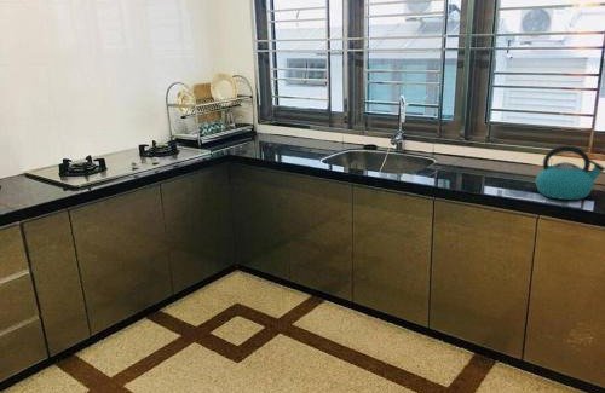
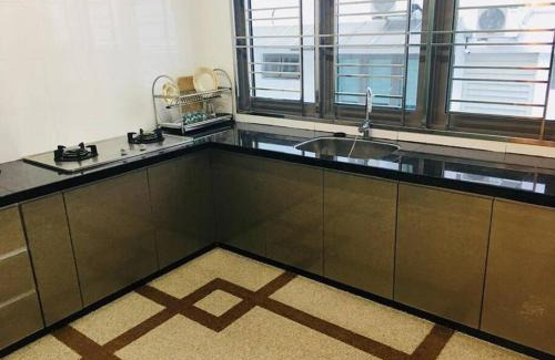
- kettle [535,144,605,201]
